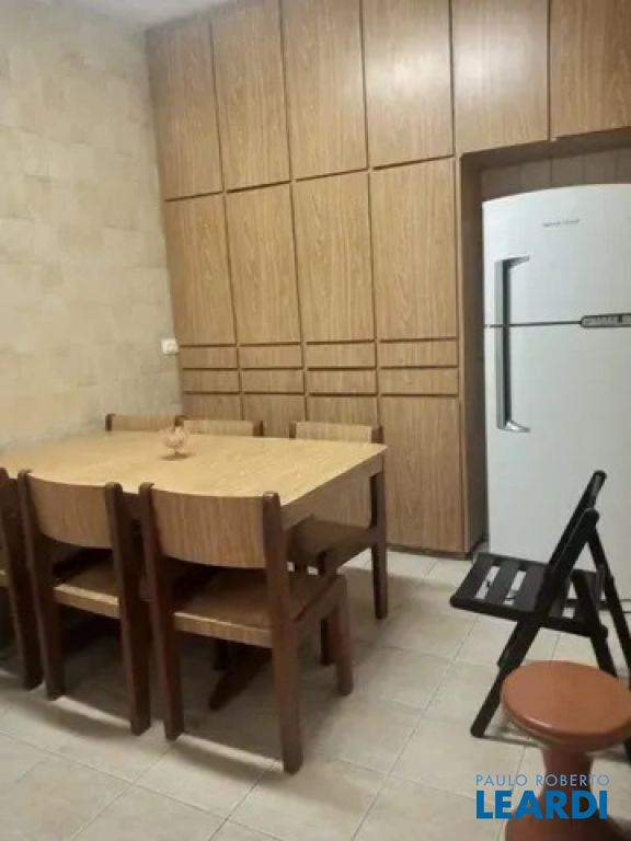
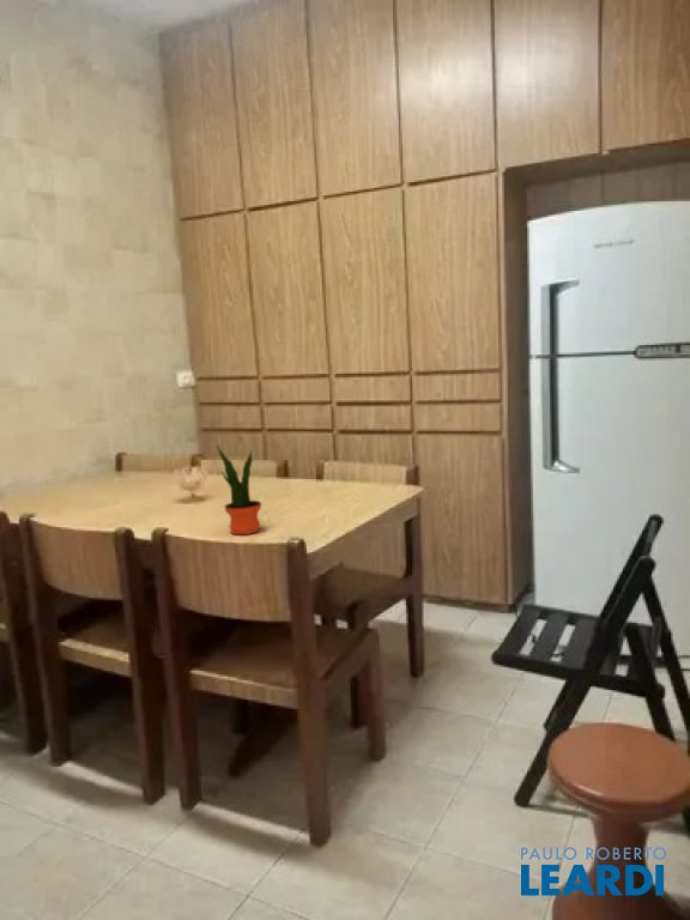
+ potted plant [216,443,262,535]
